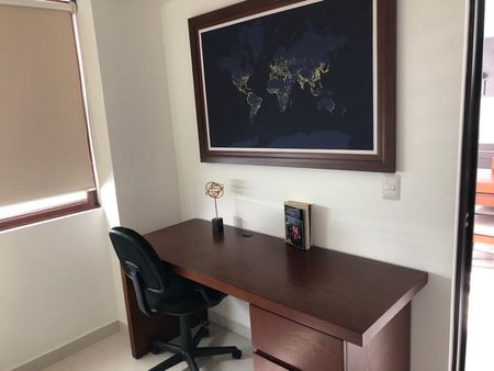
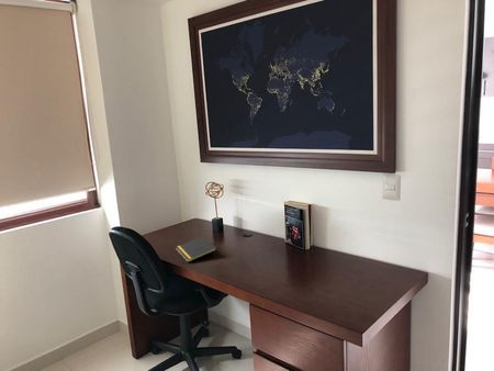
+ notepad [175,235,218,263]
